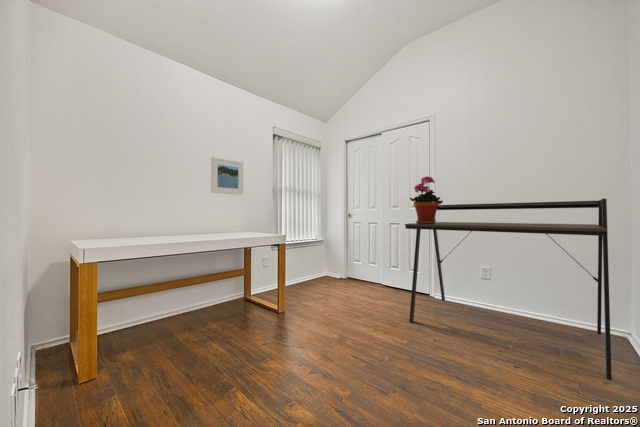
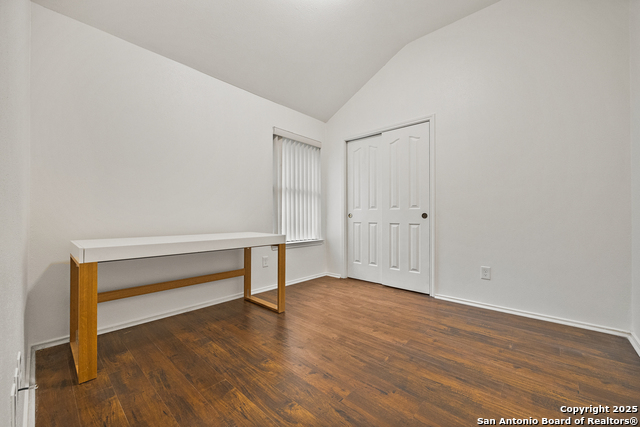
- potted plant [409,175,444,224]
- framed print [210,156,245,196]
- desk [404,198,613,381]
